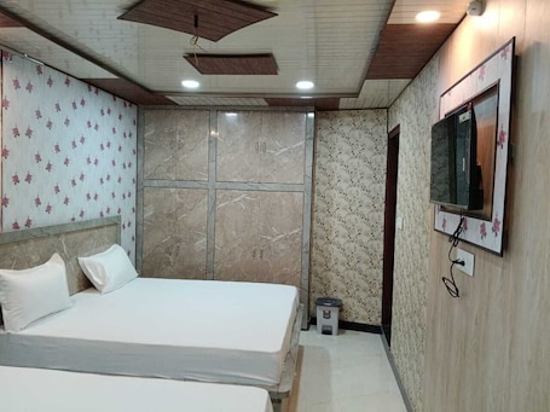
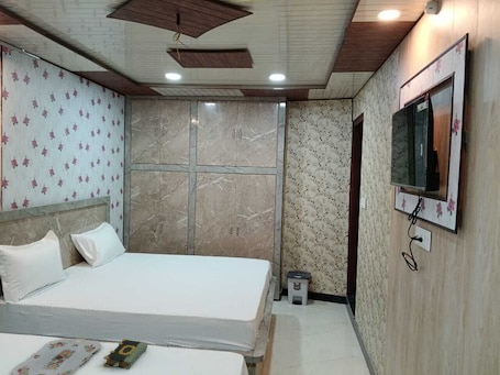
+ serving tray [11,338,102,375]
+ book [102,338,148,371]
